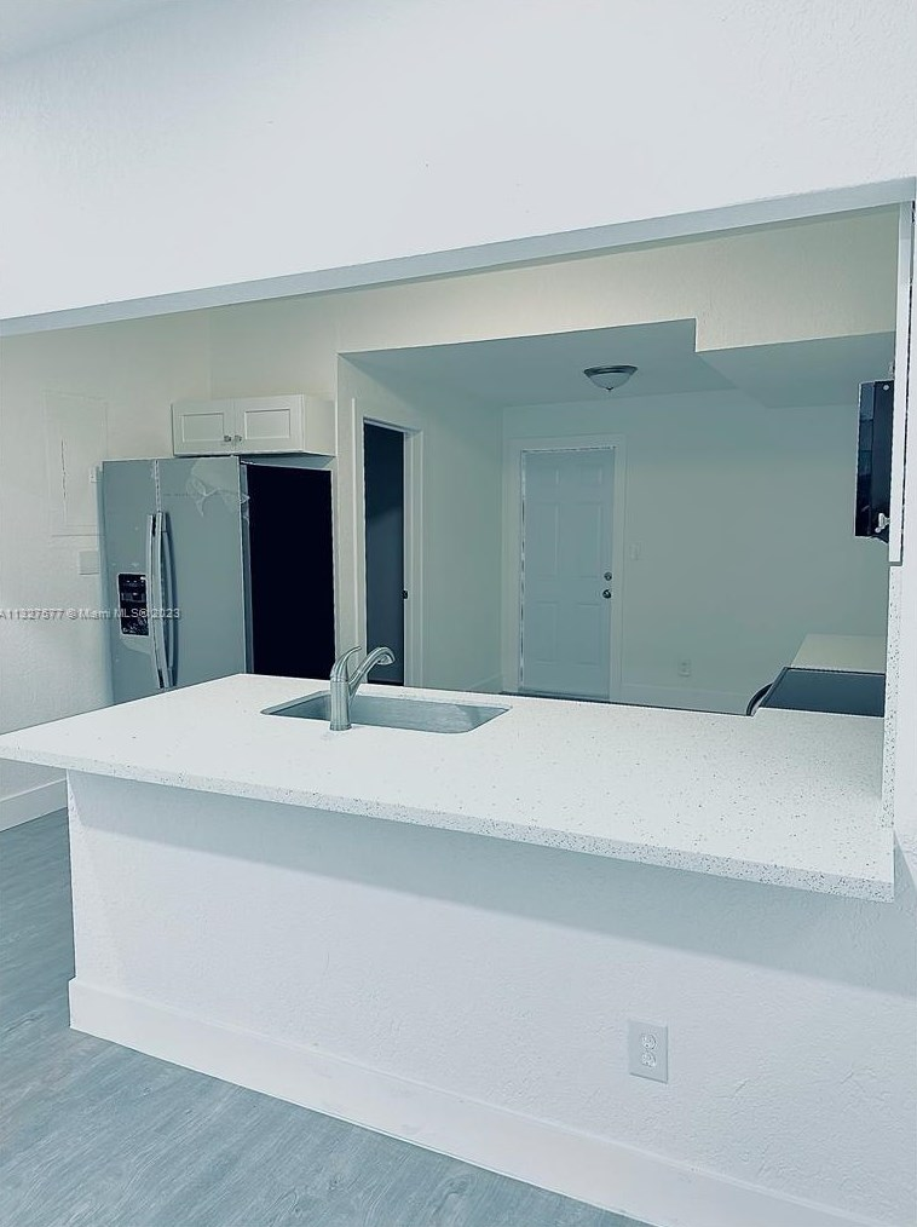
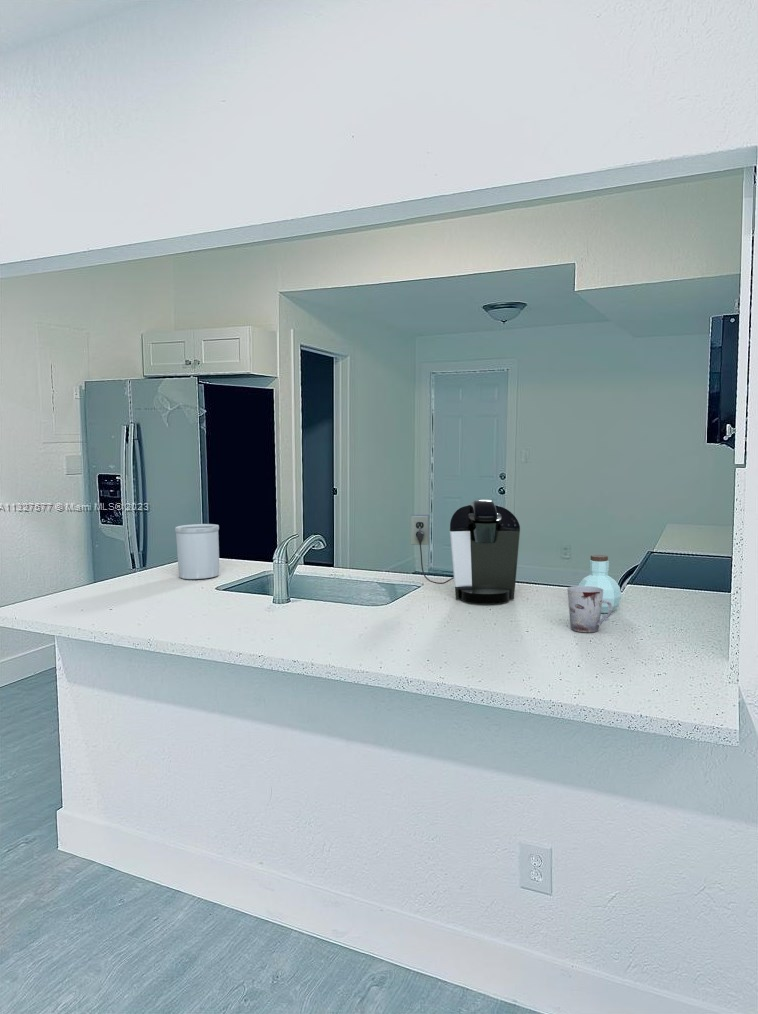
+ jar [577,554,622,614]
+ utensil holder [174,523,220,580]
+ cup [566,585,613,633]
+ coffee maker [410,499,521,605]
